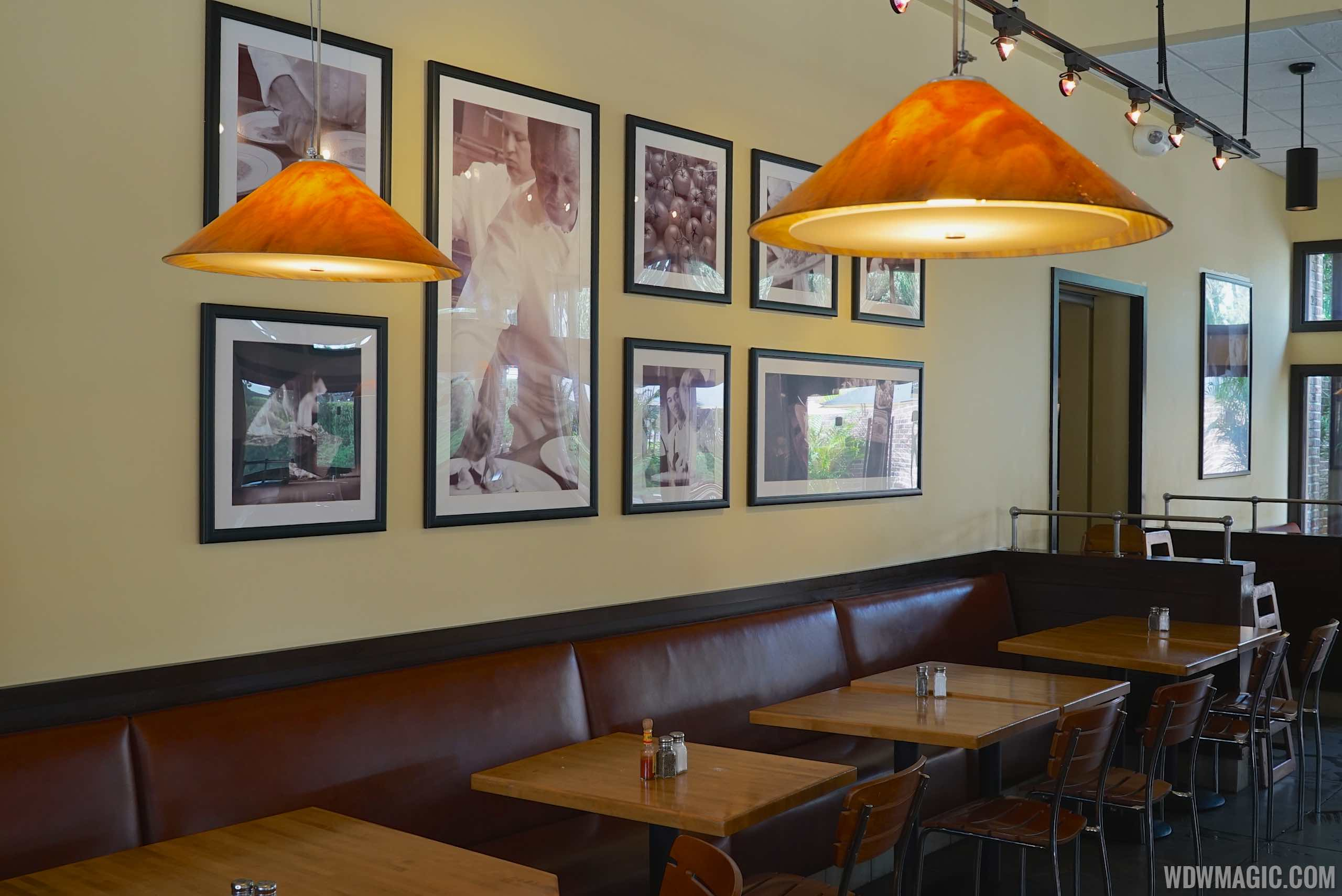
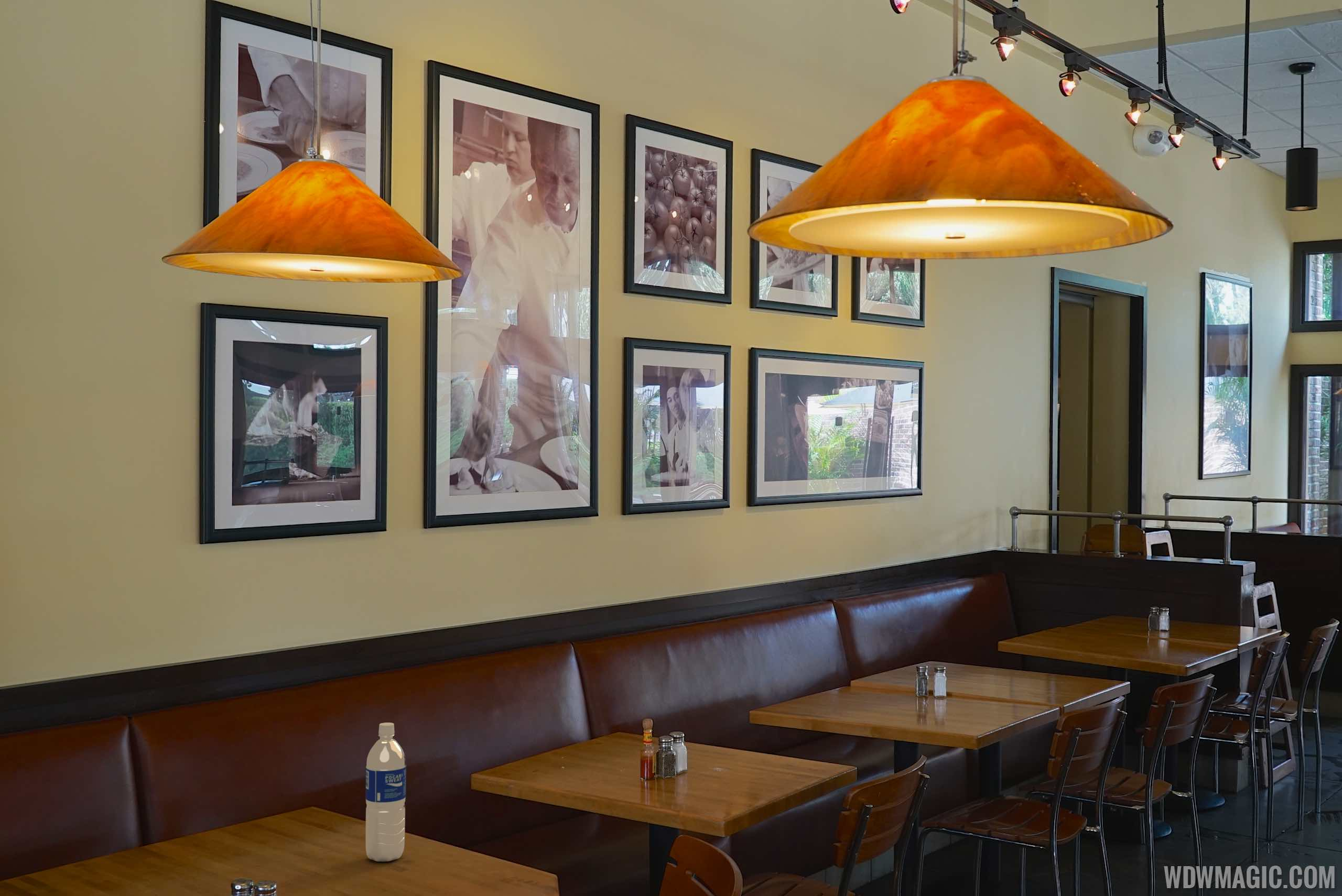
+ water bottle [365,722,407,862]
